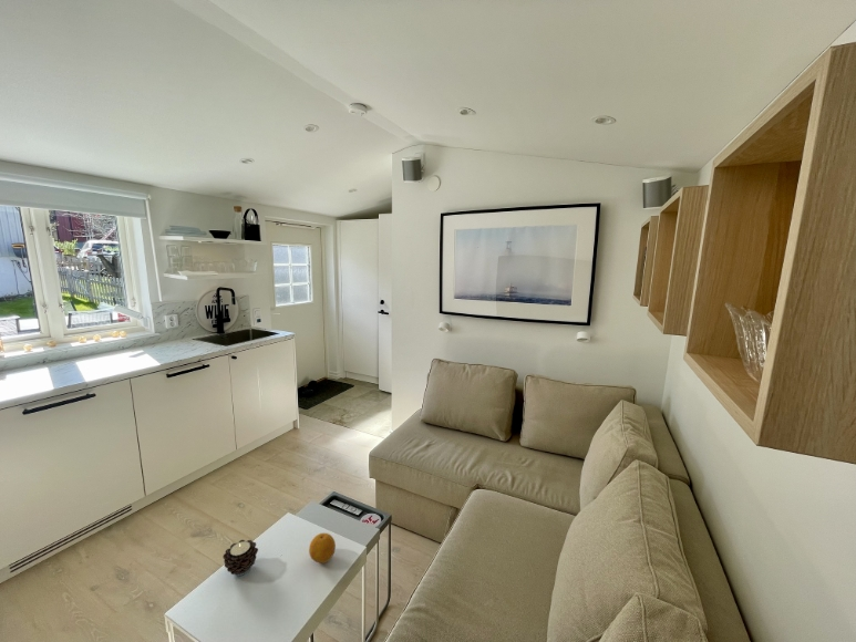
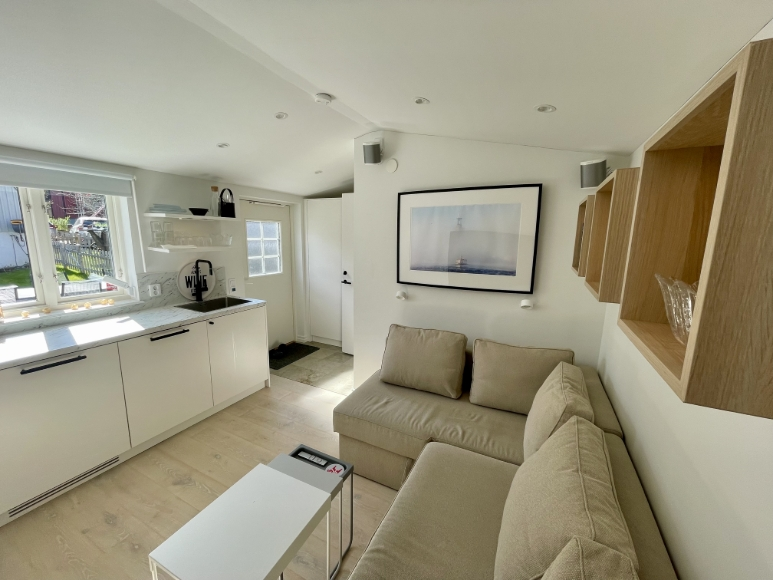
- candle [223,539,259,577]
- fruit [308,532,337,565]
